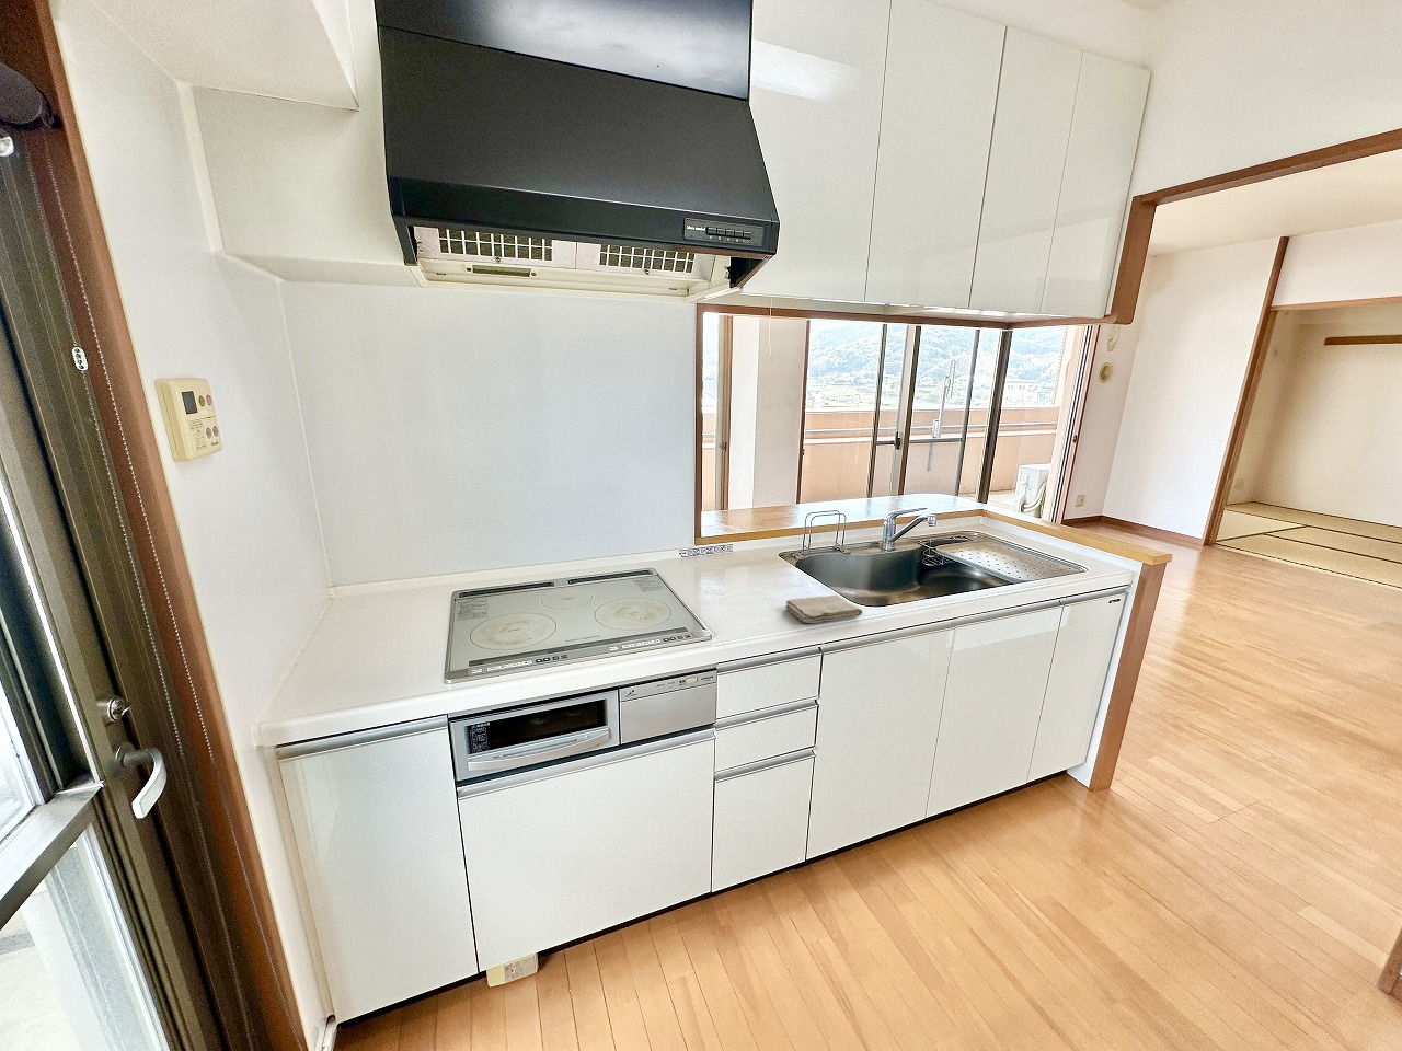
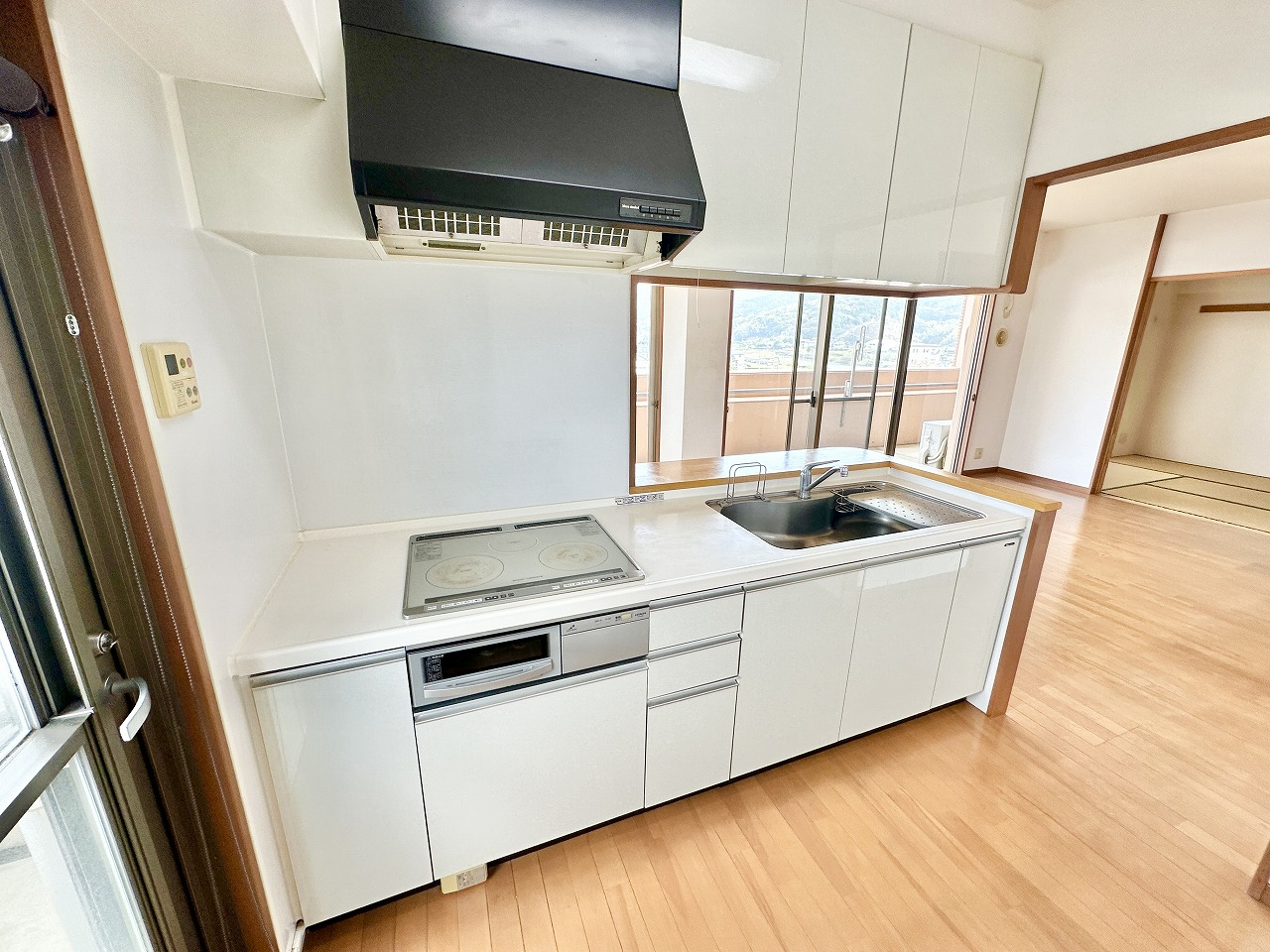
- washcloth [784,594,863,624]
